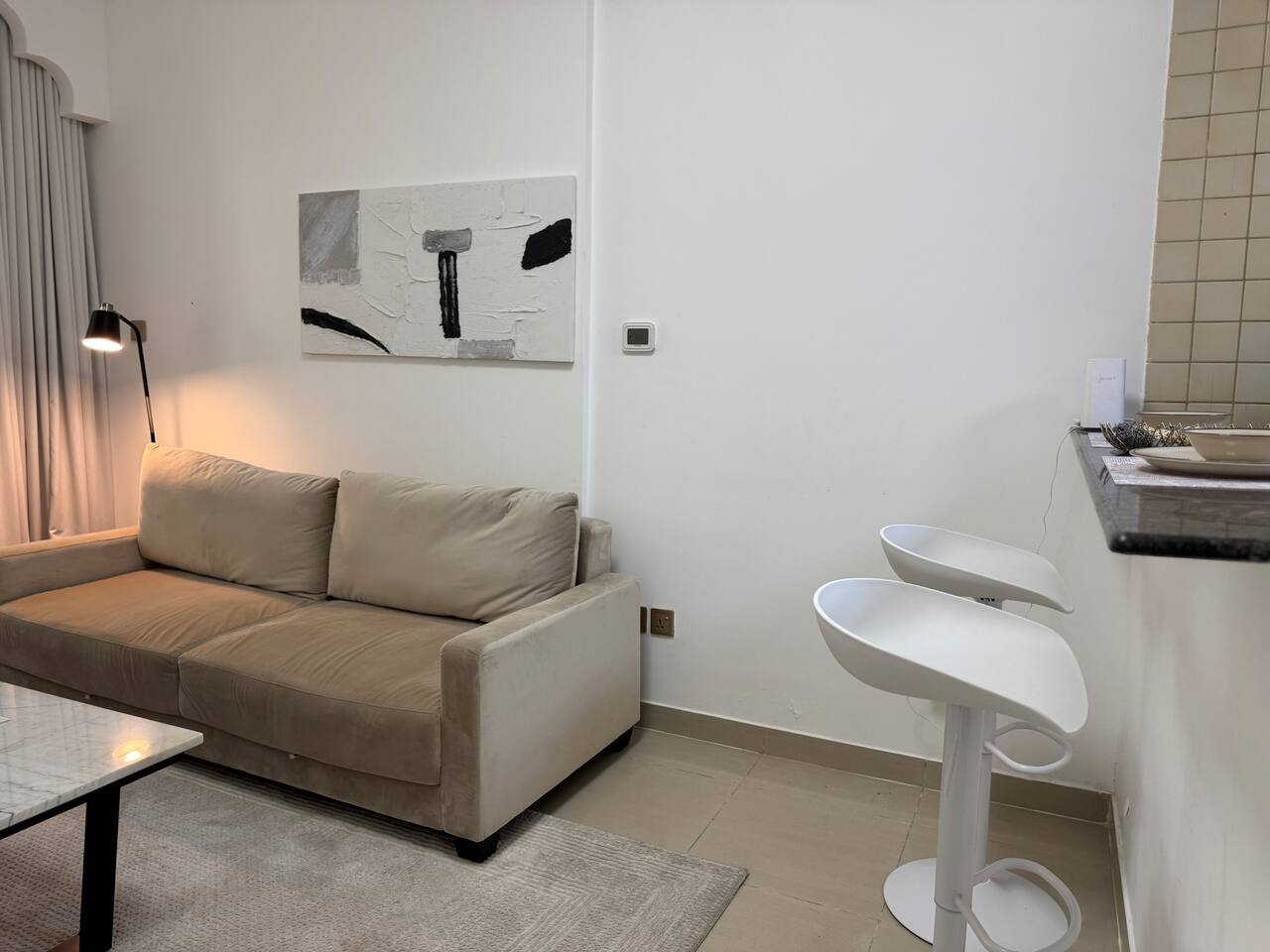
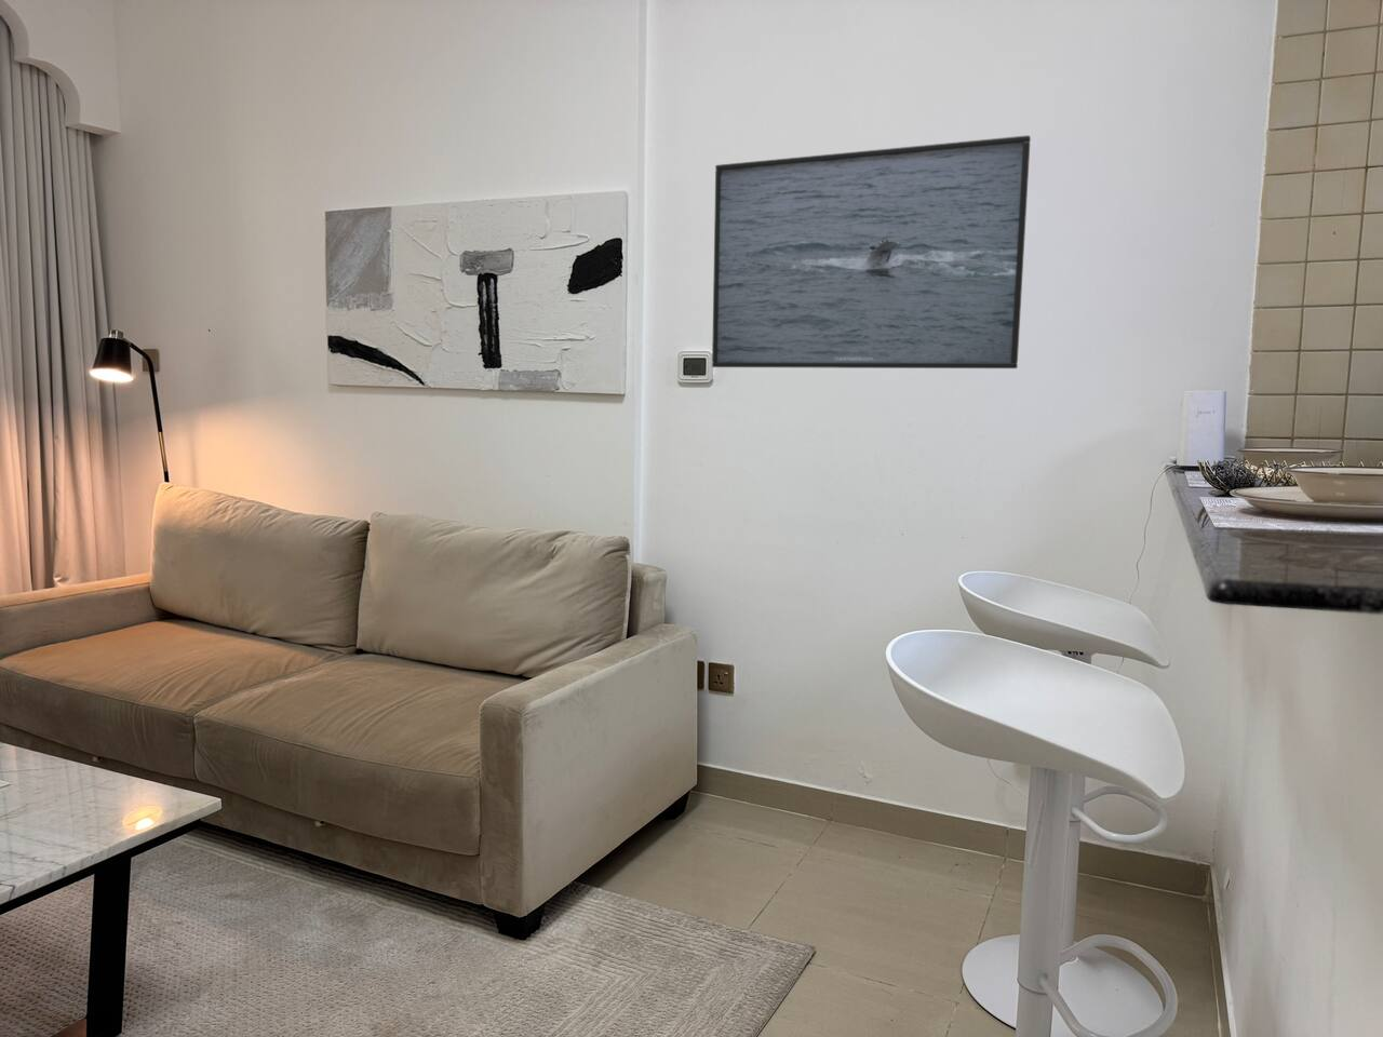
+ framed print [711,134,1032,369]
